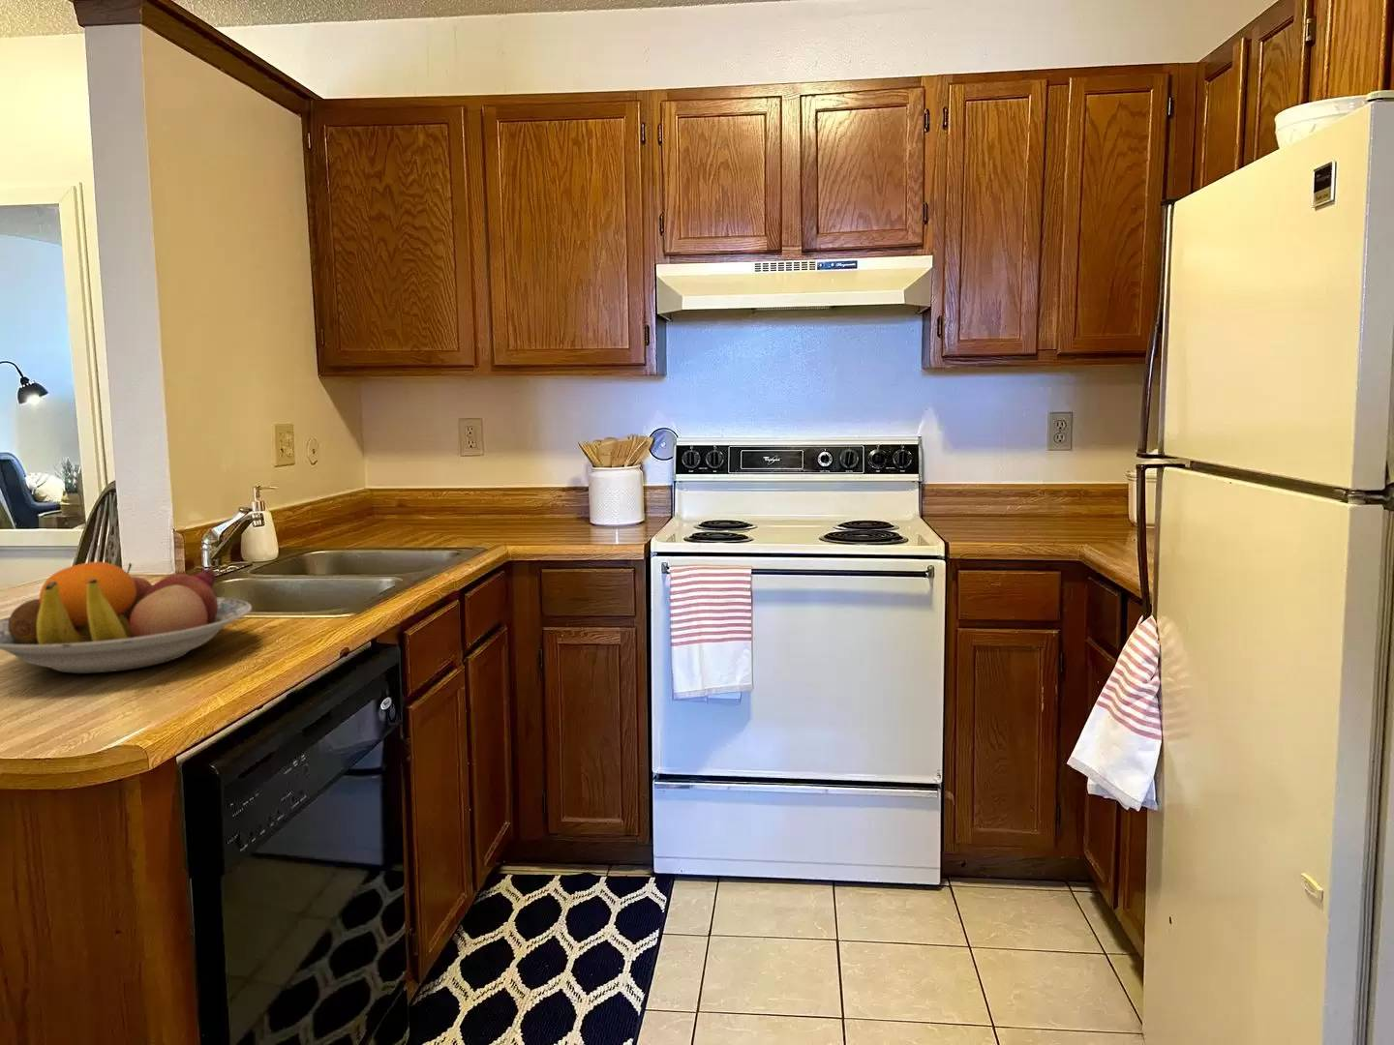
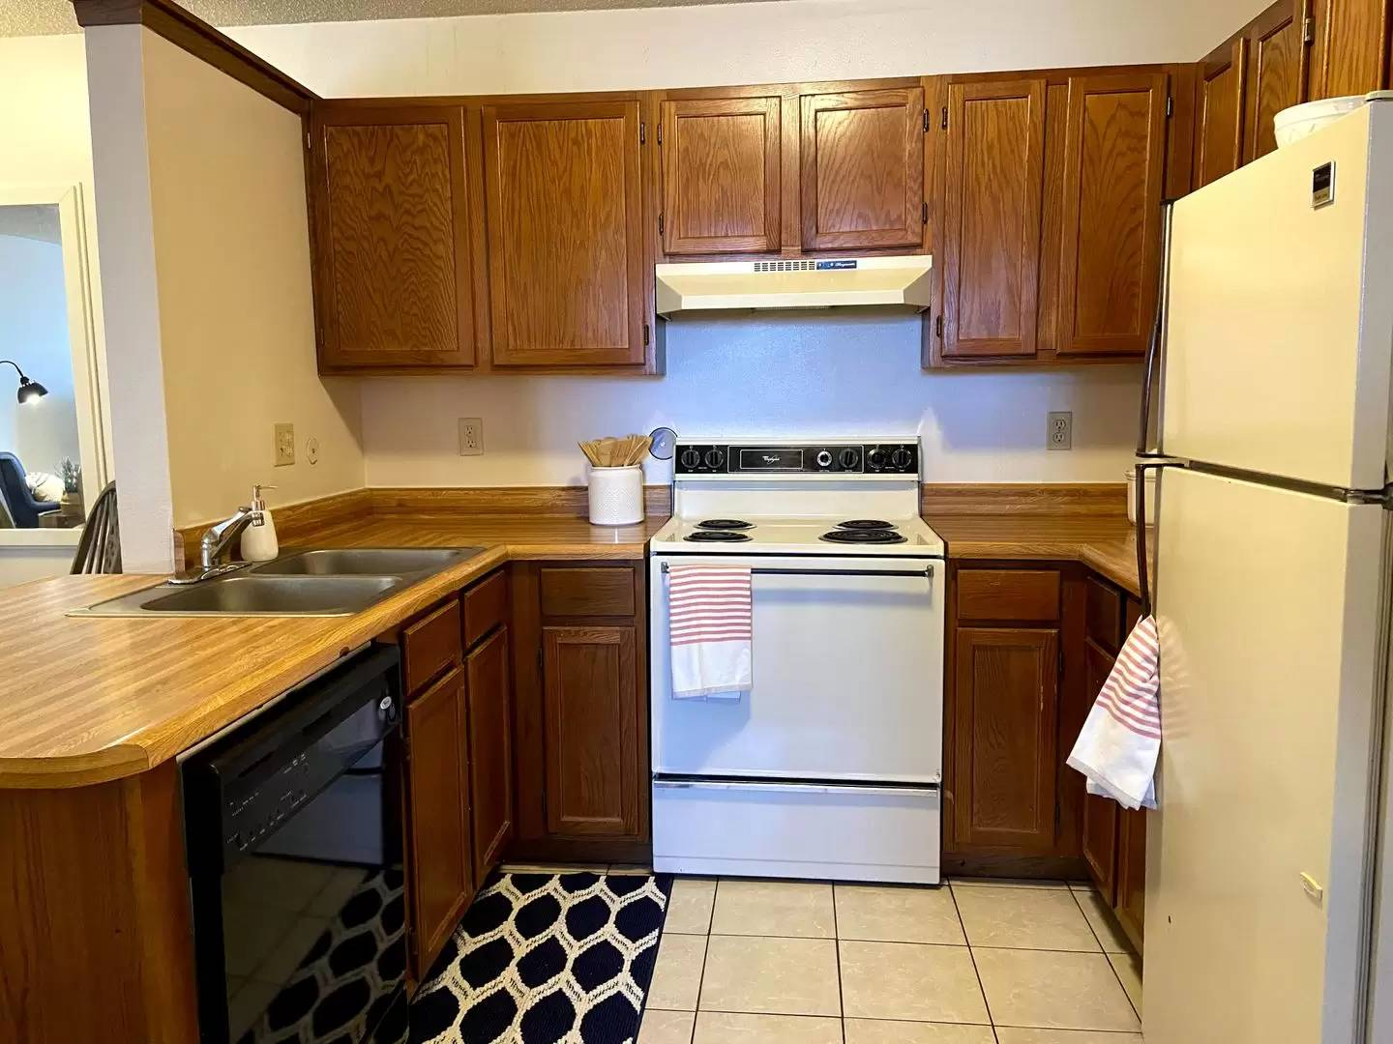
- fruit bowl [0,561,252,674]
